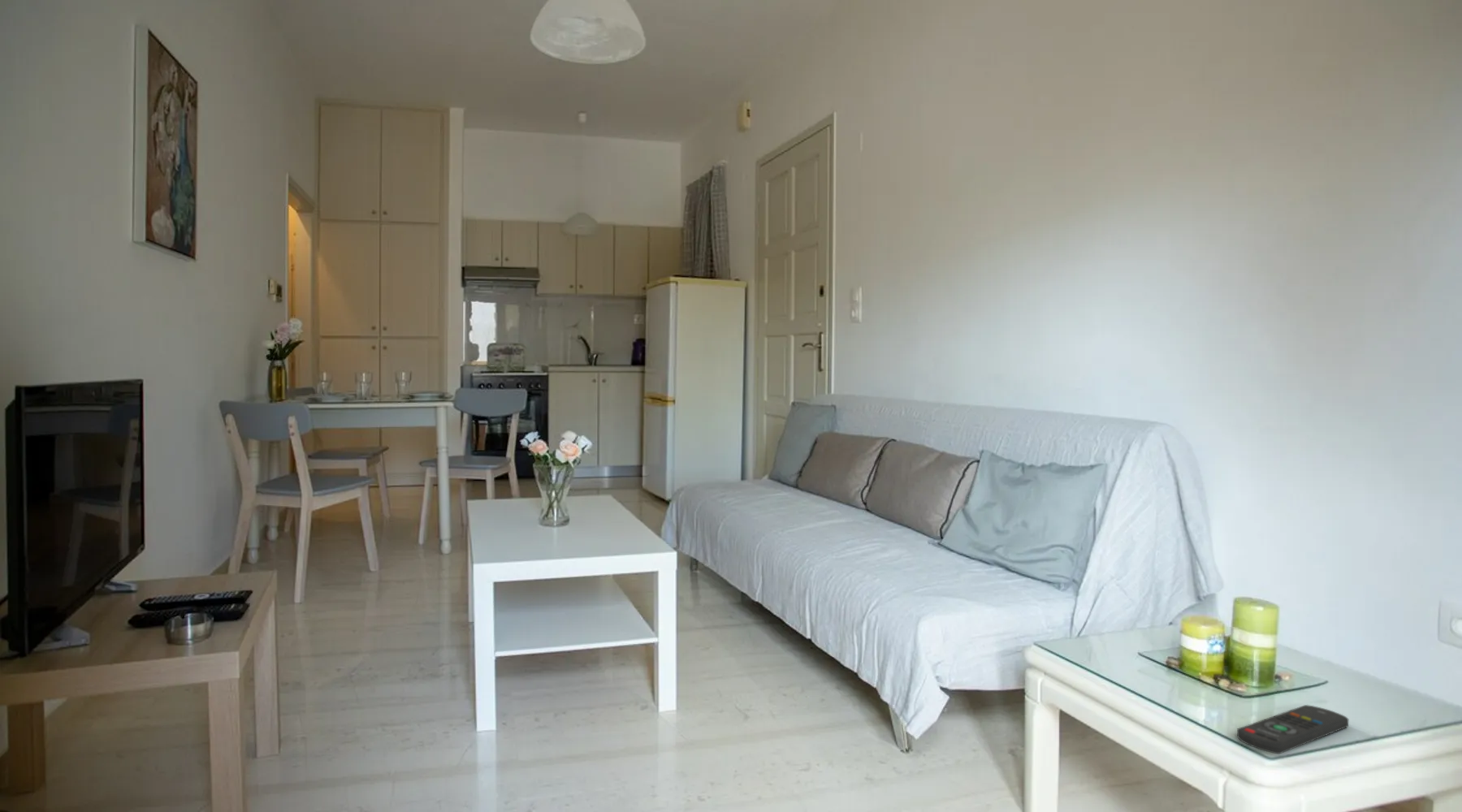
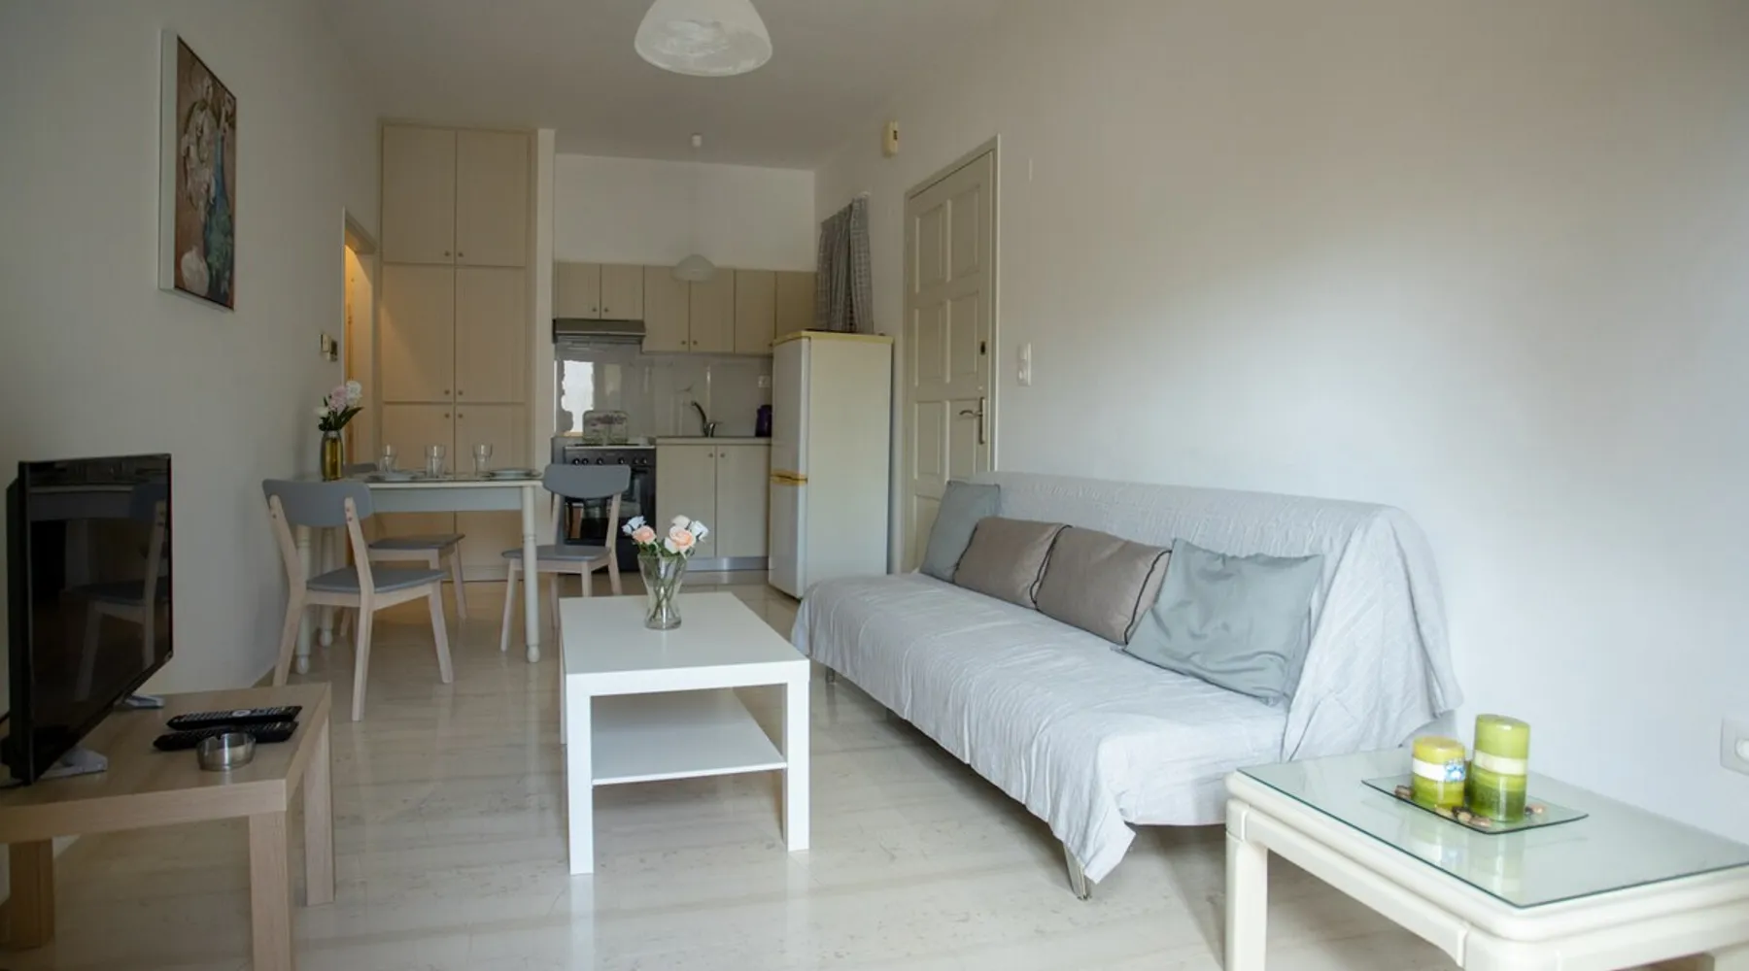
- remote control [1236,704,1349,754]
